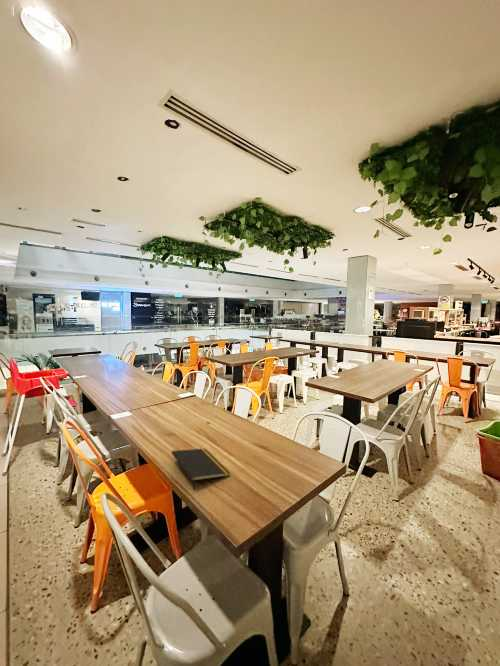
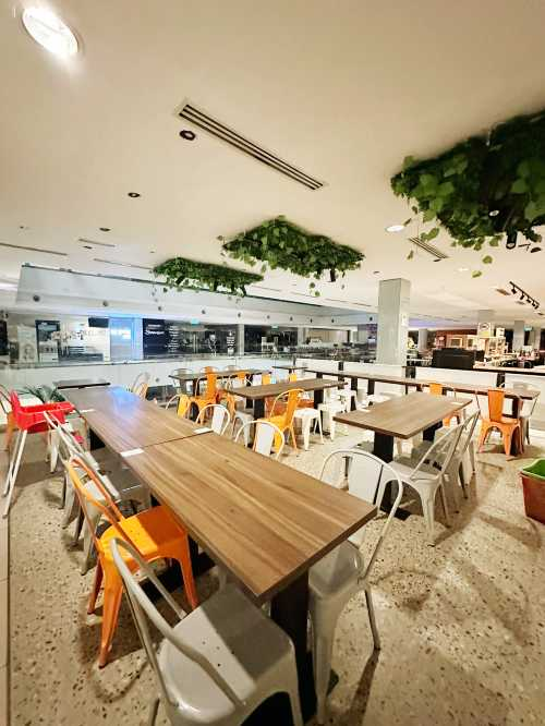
- notepad [171,448,231,491]
